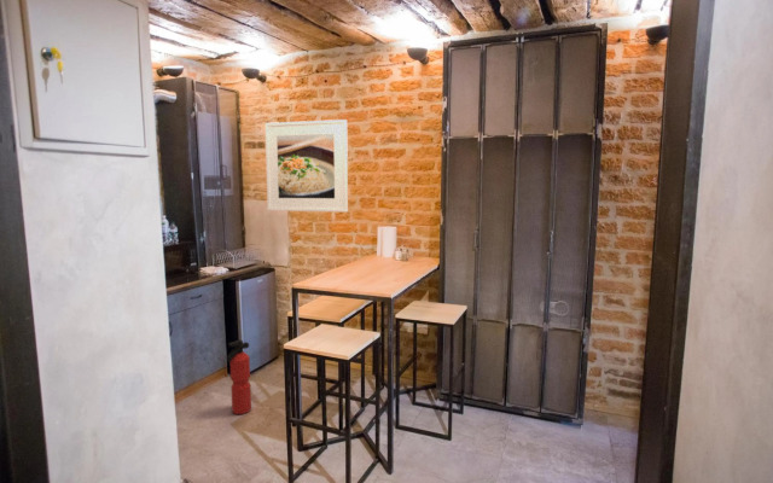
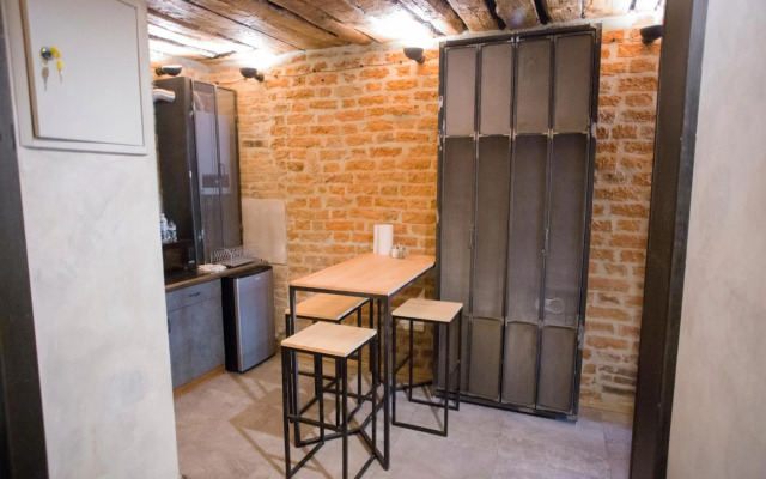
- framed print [263,118,349,213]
- fire extinguisher [226,339,252,415]
